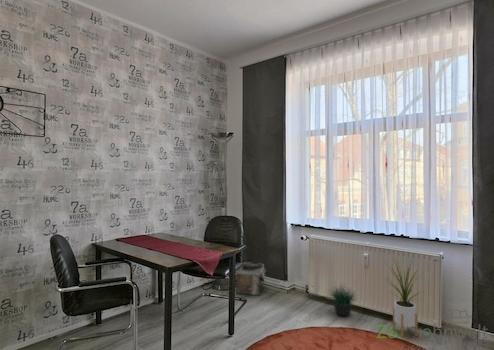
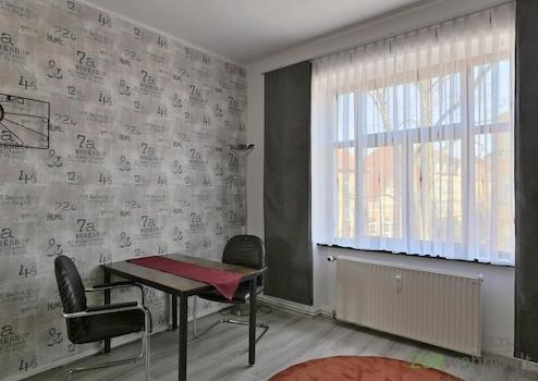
- potted plant [325,282,359,317]
- house plant [384,258,429,338]
- storage bin [235,261,266,296]
